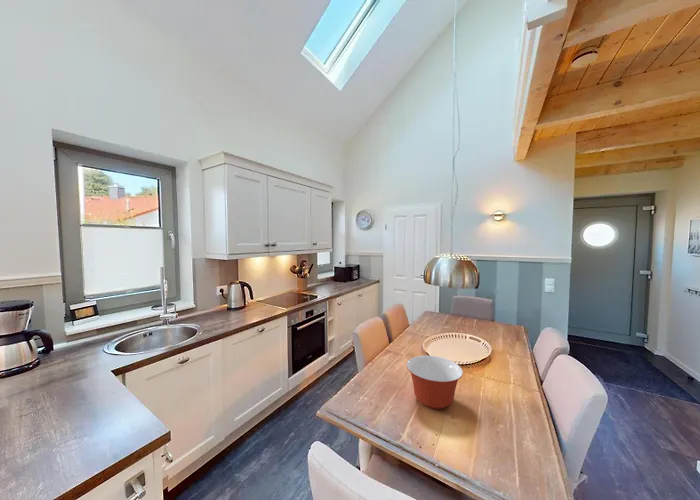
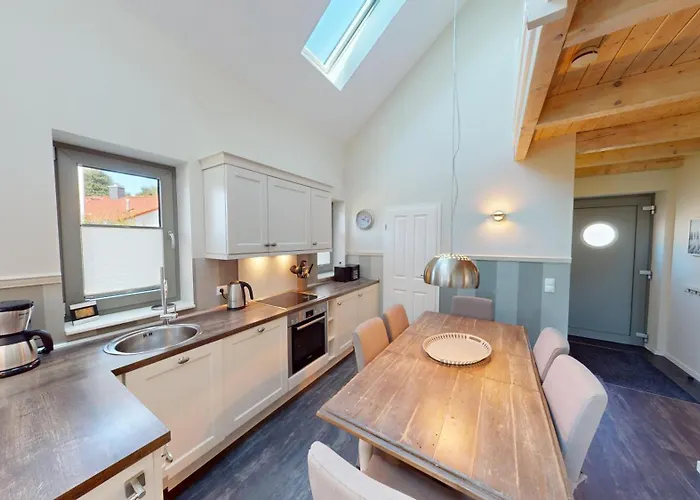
- mixing bowl [406,355,464,410]
